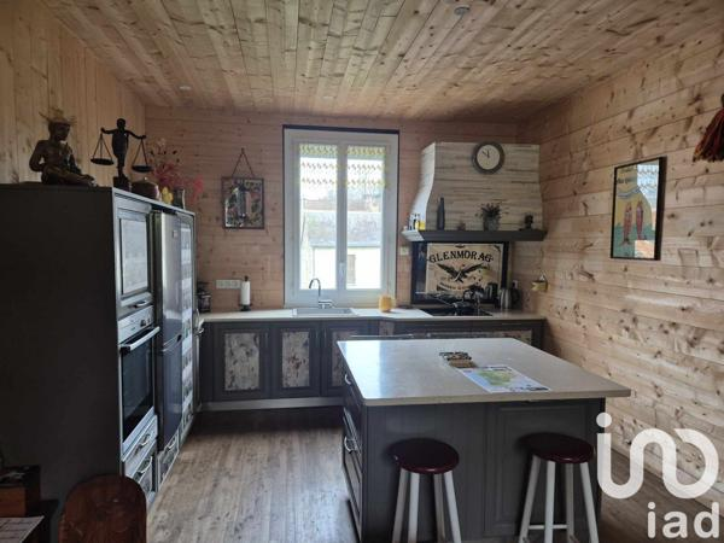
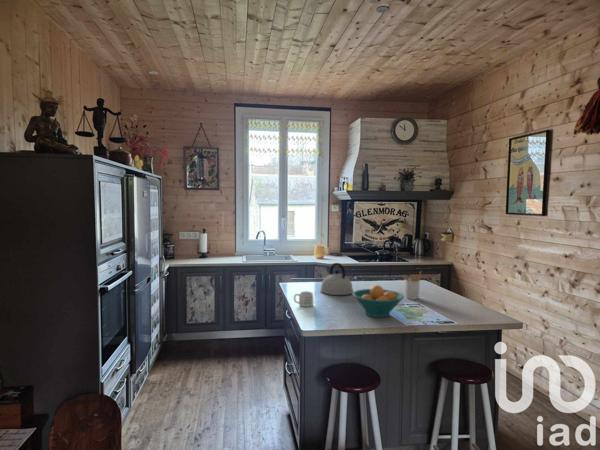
+ kettle [319,262,354,296]
+ utensil holder [402,270,424,300]
+ mug [293,290,314,308]
+ fruit bowl [352,284,405,318]
